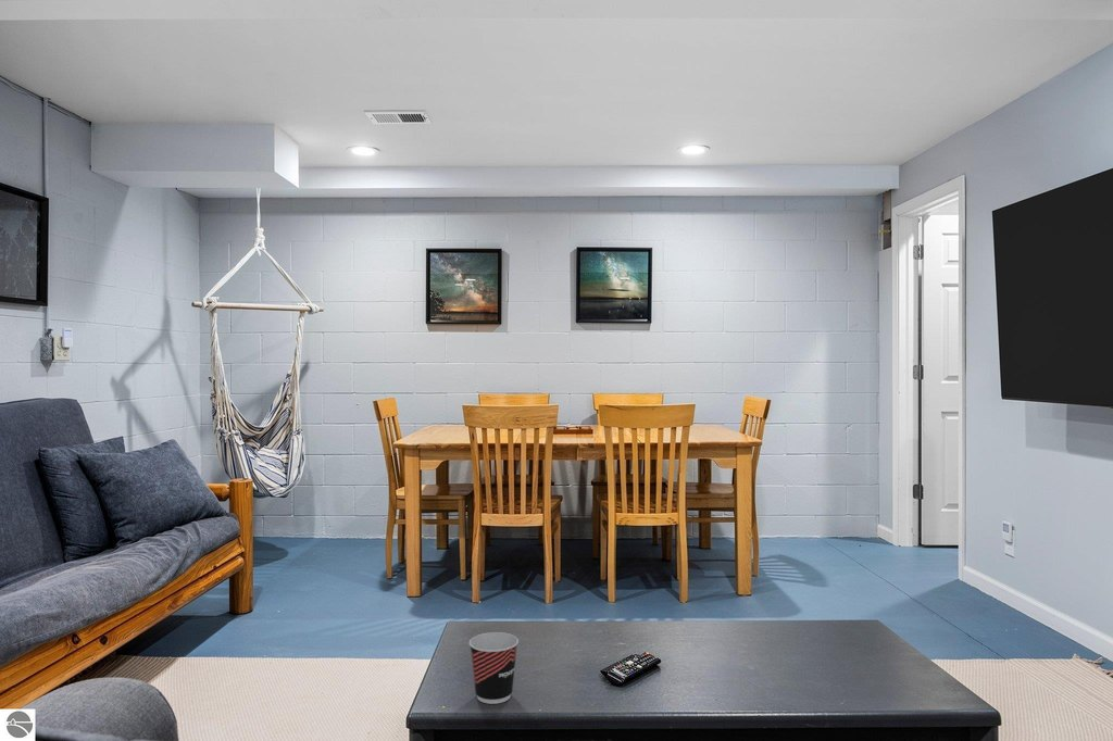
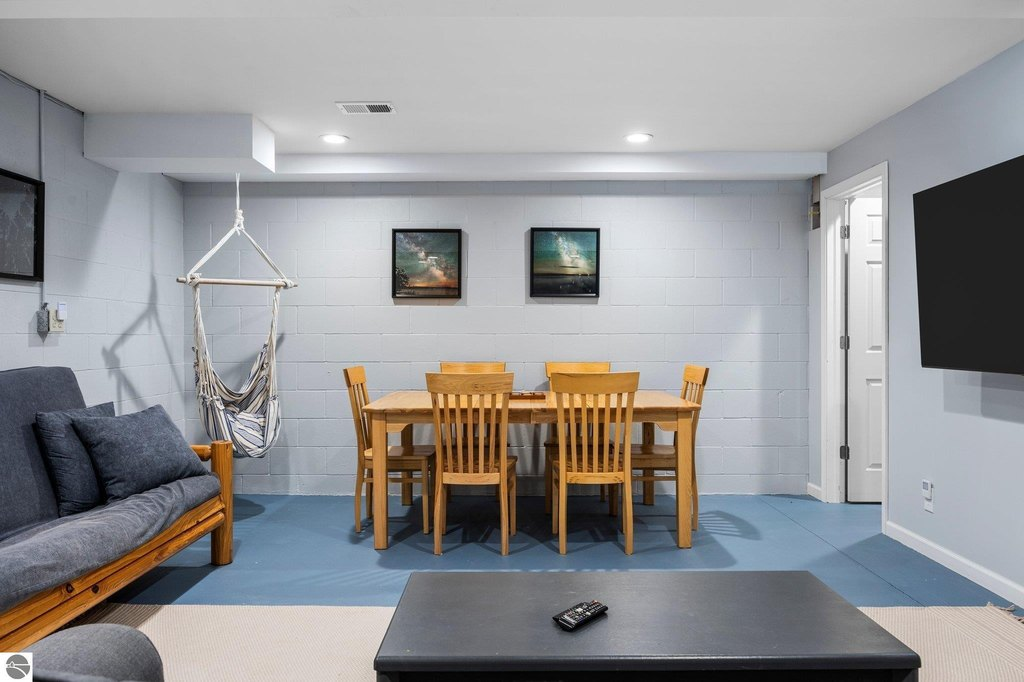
- cup [468,631,520,705]
